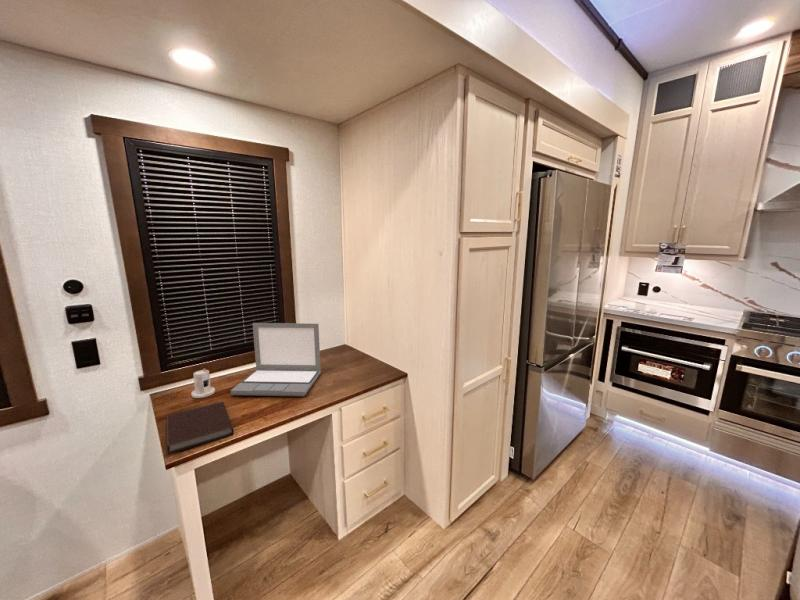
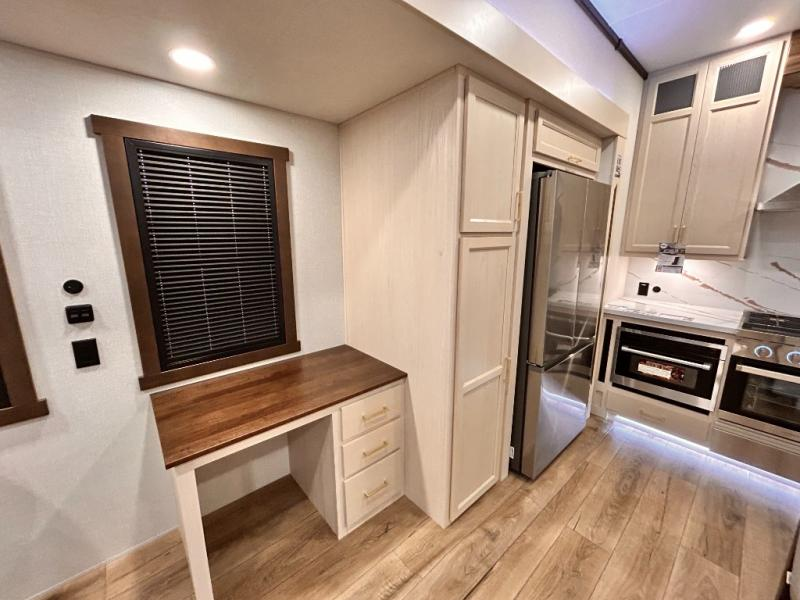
- notebook [165,401,235,455]
- laptop [230,322,322,397]
- candle [190,367,216,399]
